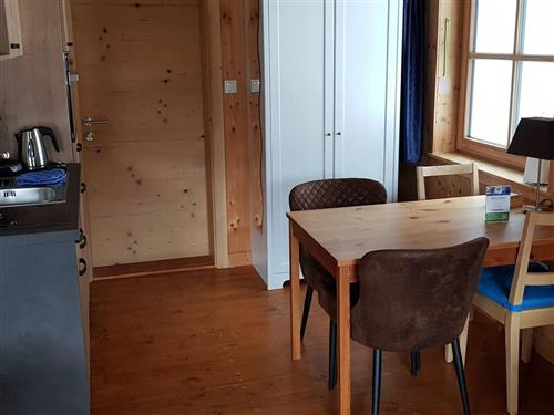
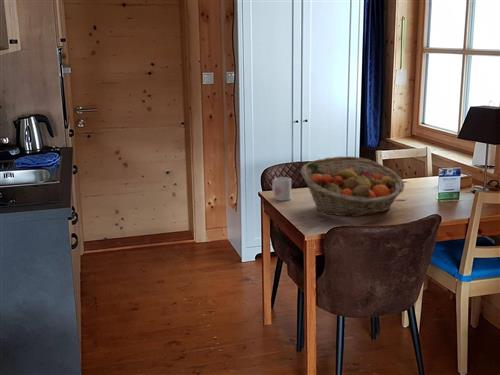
+ fruit basket [300,155,406,217]
+ mug [271,176,292,202]
